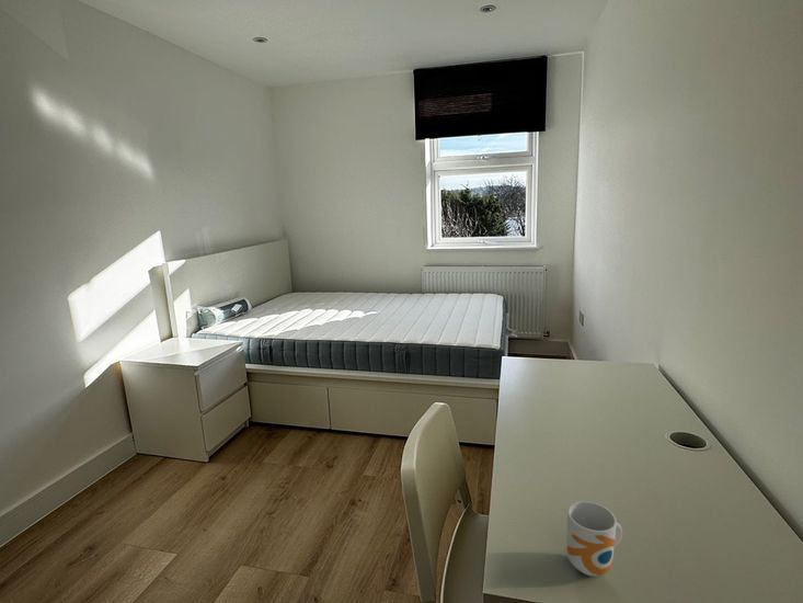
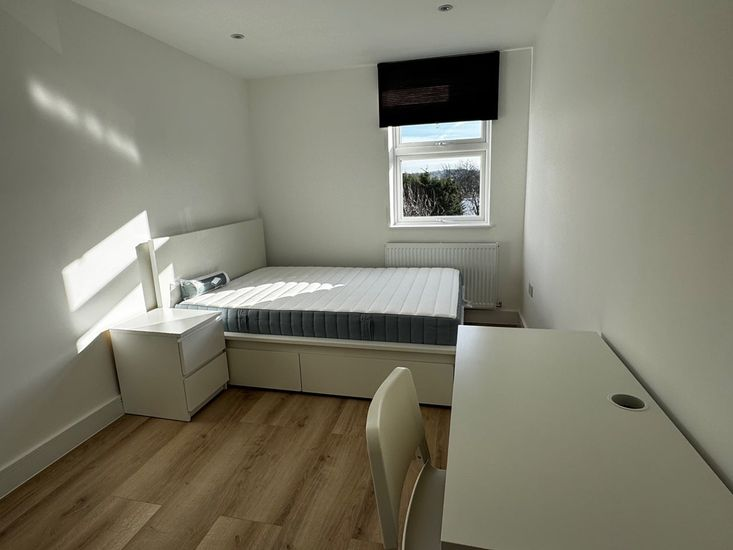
- mug [565,500,623,577]
